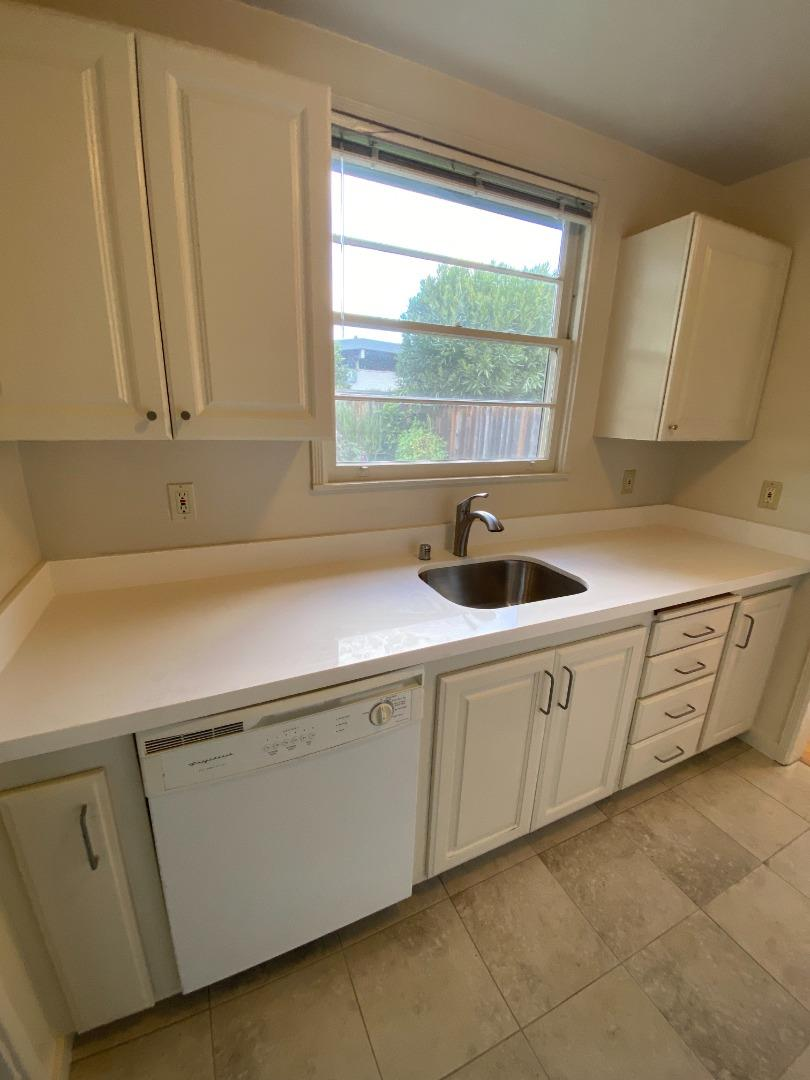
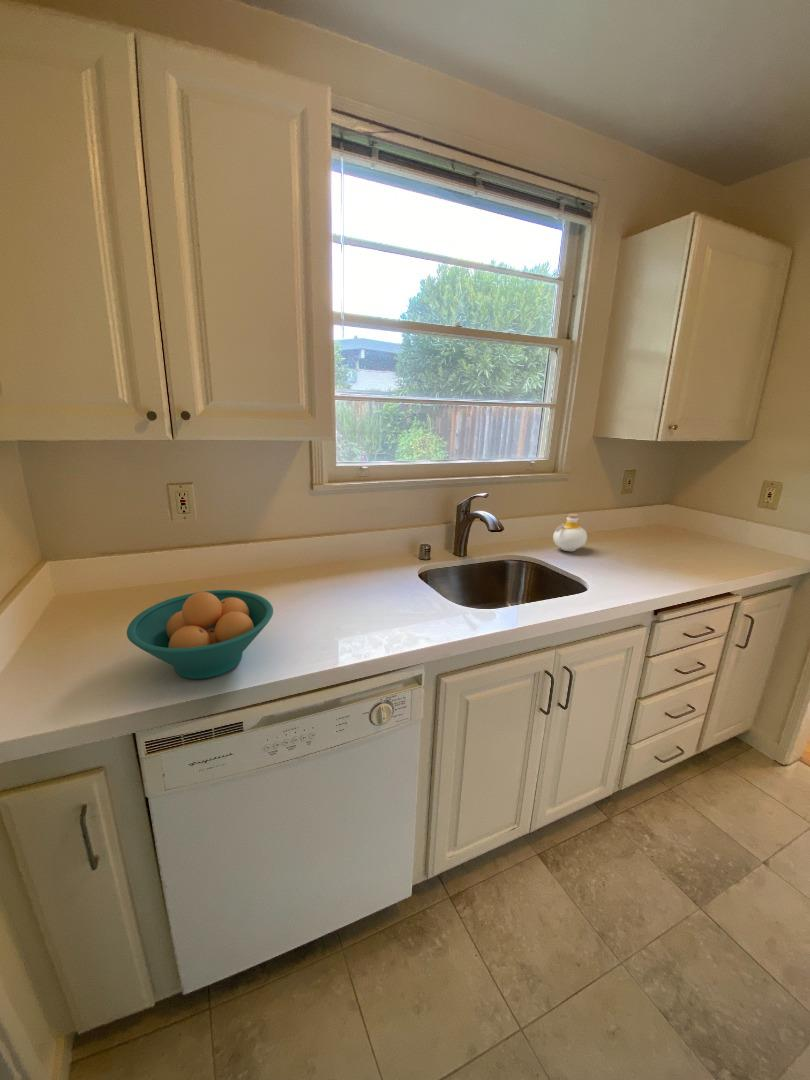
+ bottle [552,513,588,552]
+ fruit bowl [126,589,274,680]
